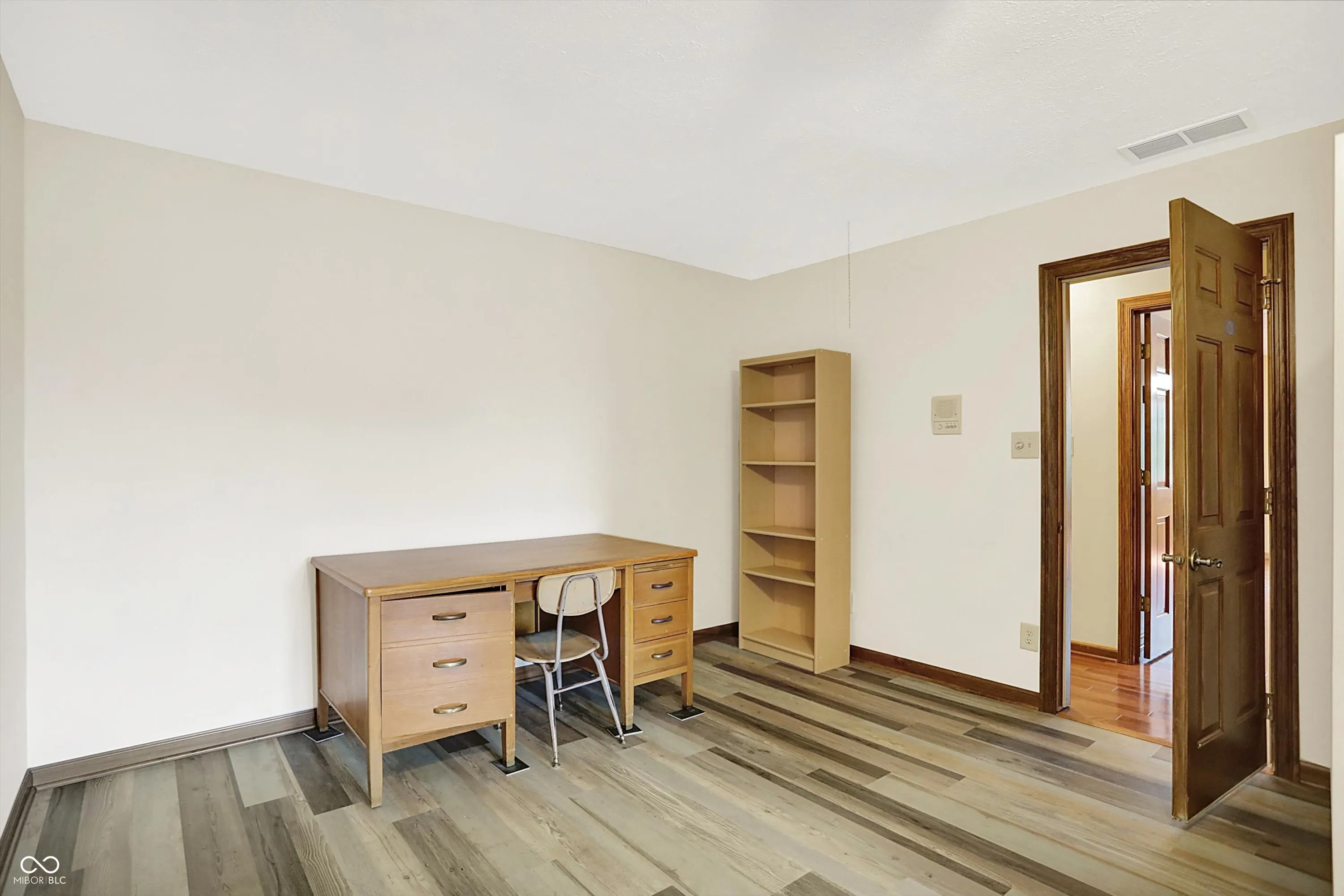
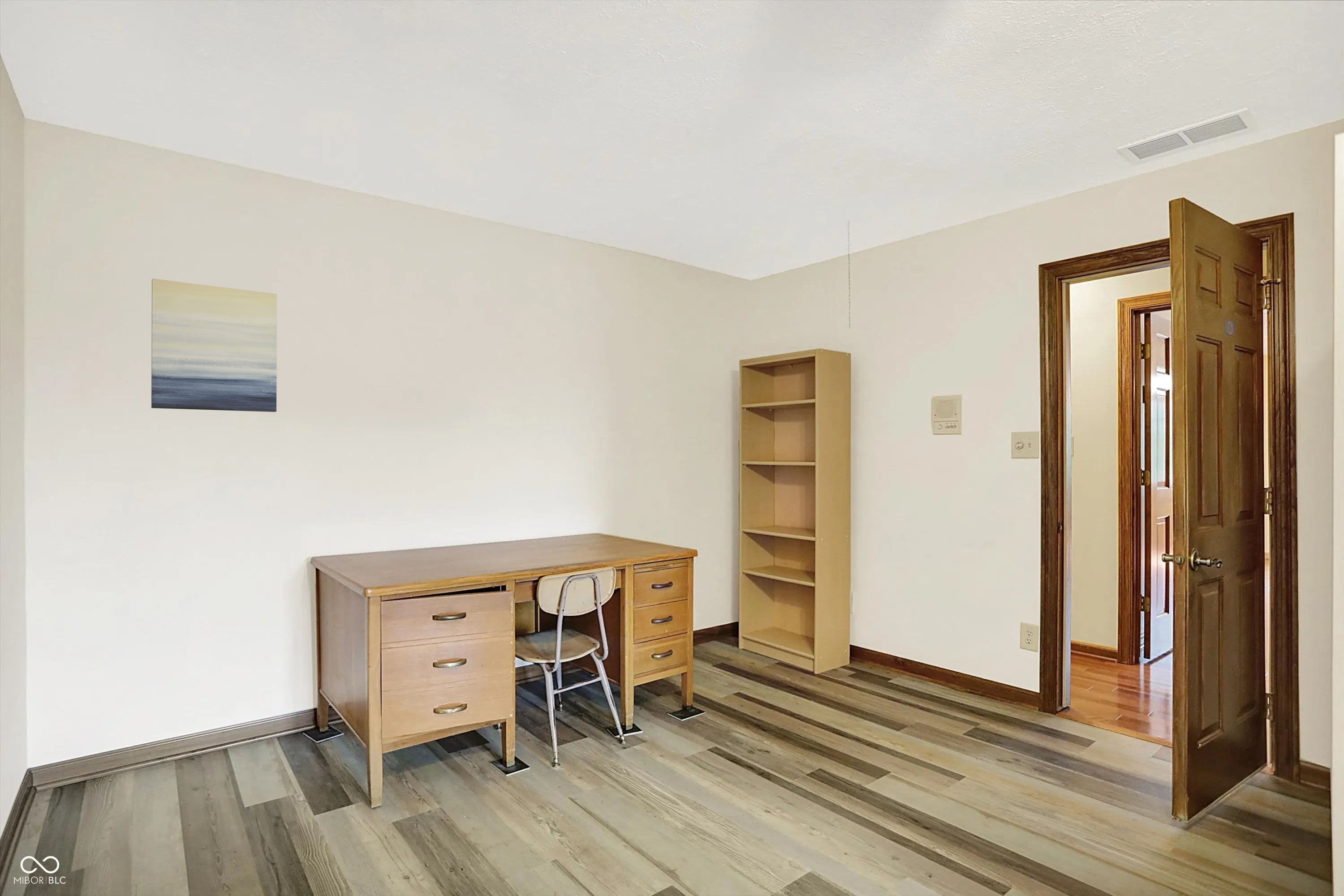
+ wall art [151,278,277,412]
